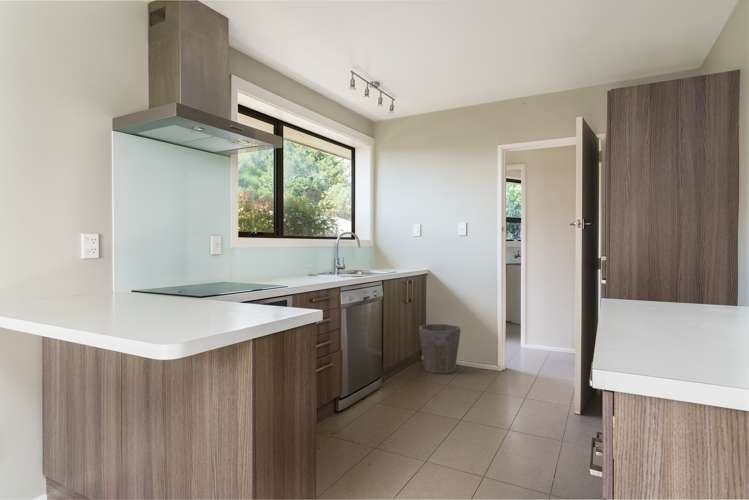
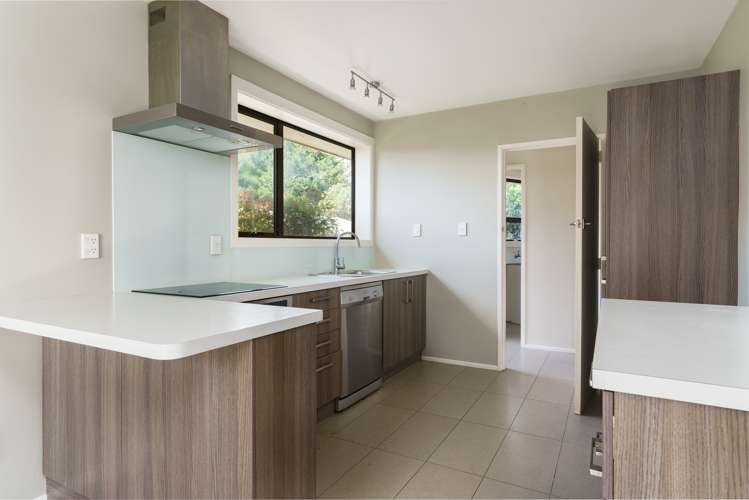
- waste bin [418,323,462,375]
